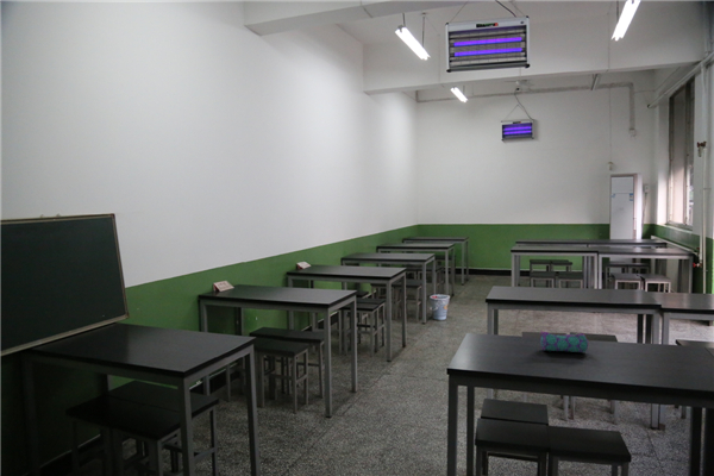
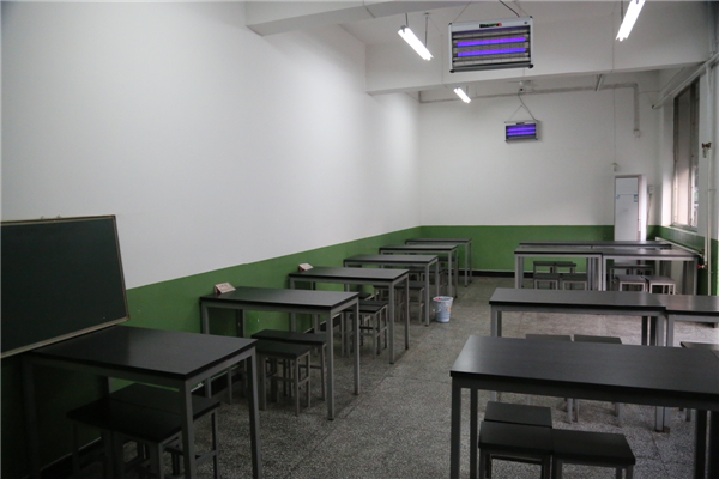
- pencil case [539,330,589,353]
